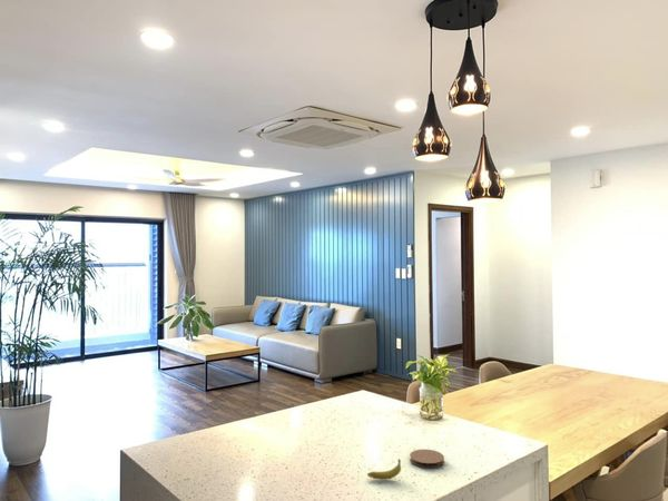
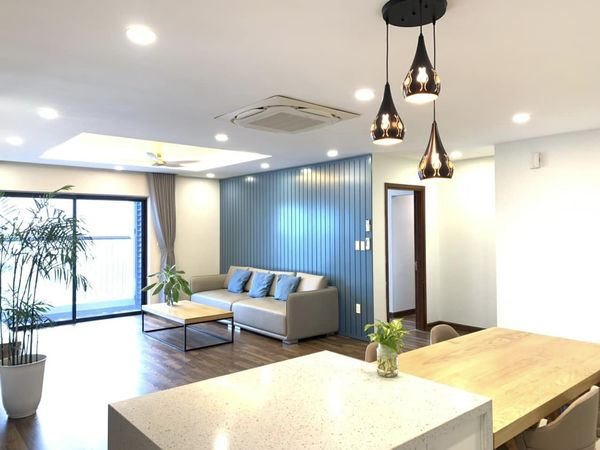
- fruit [366,458,402,481]
- coaster [409,449,445,469]
